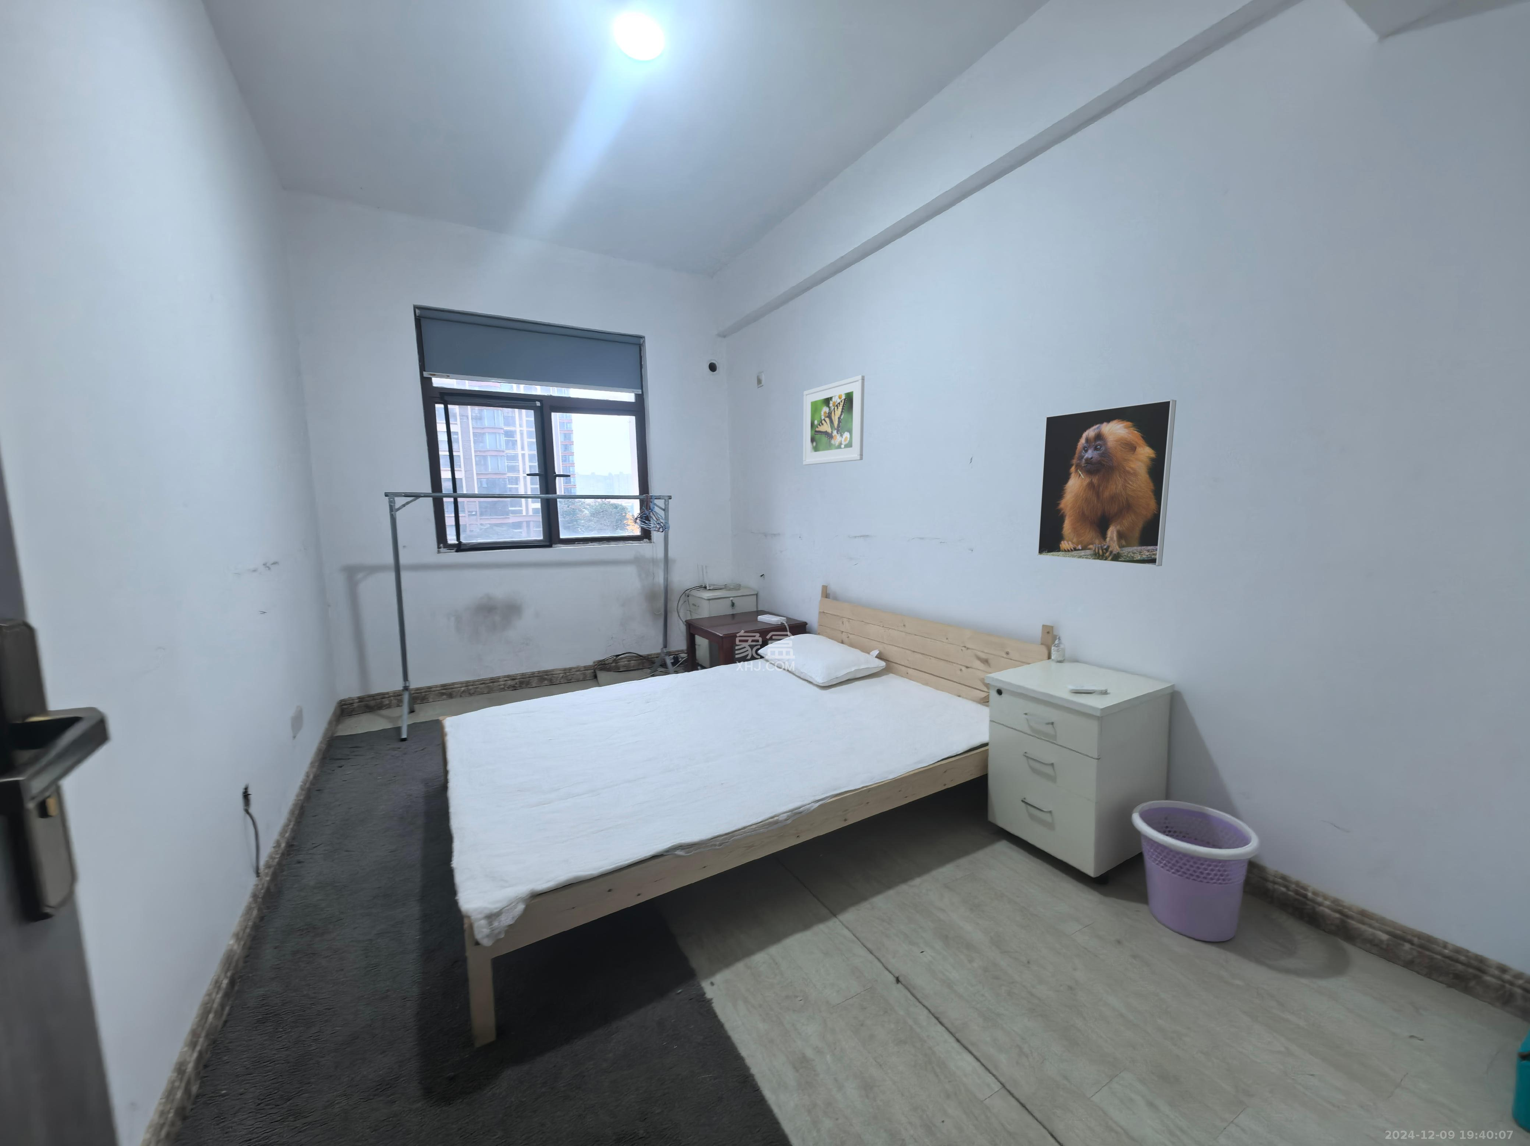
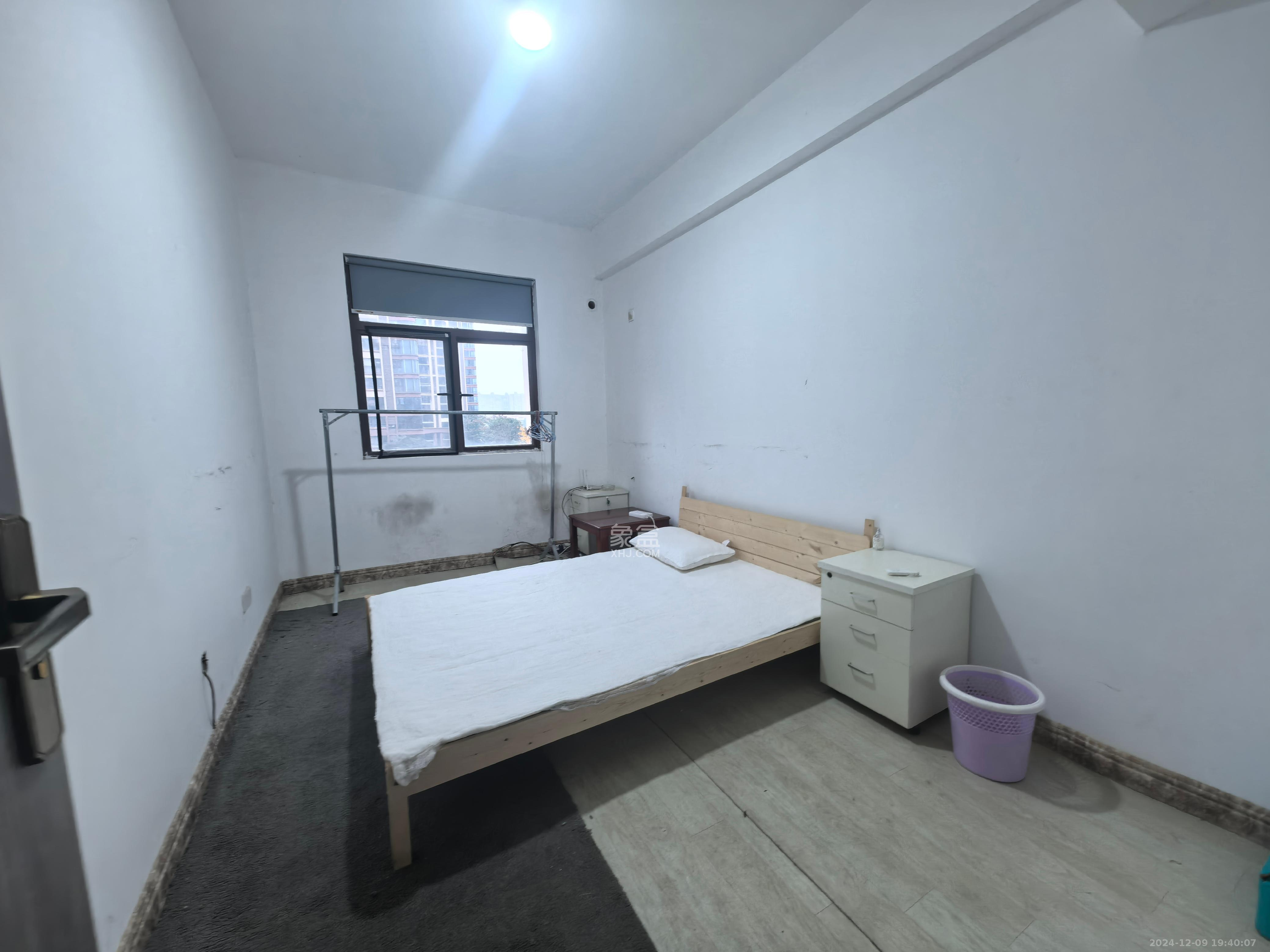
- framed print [1037,400,1177,567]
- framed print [802,374,865,466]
